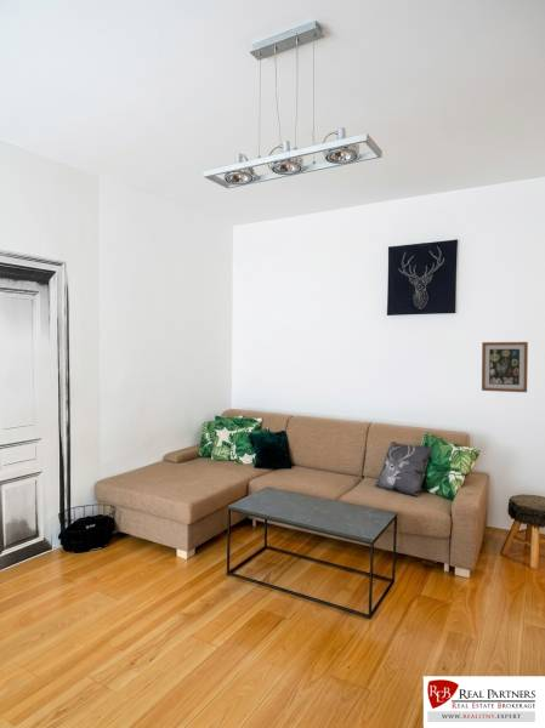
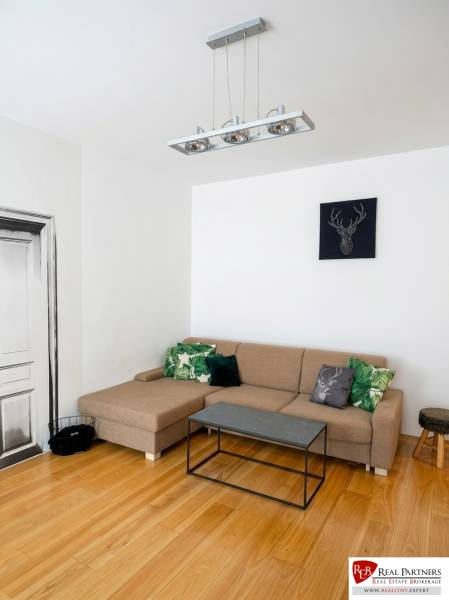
- wall art [481,341,529,393]
